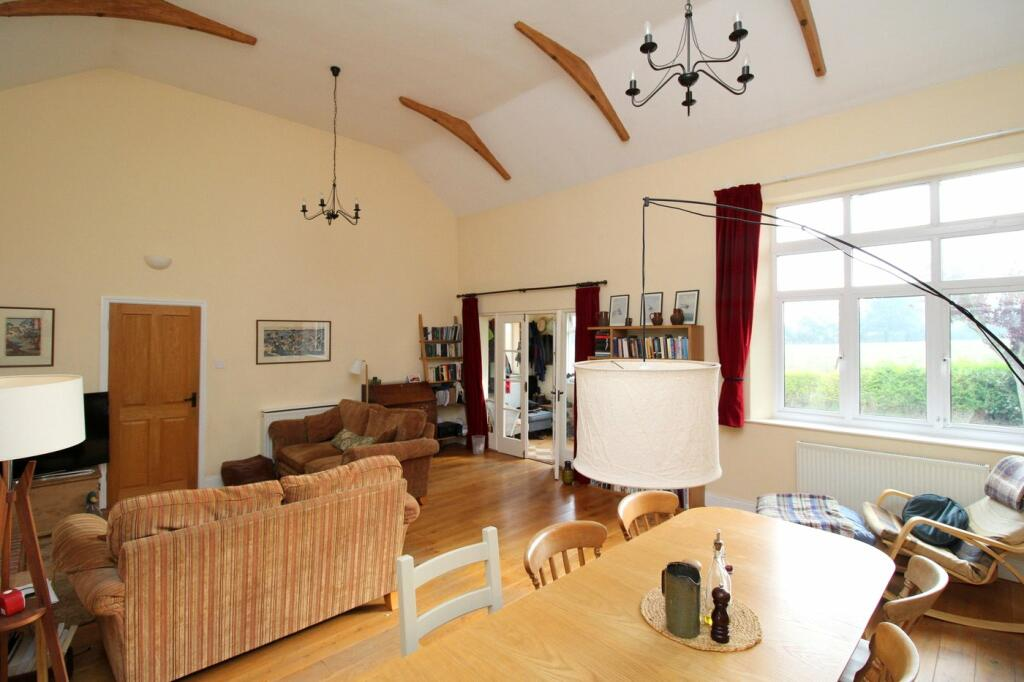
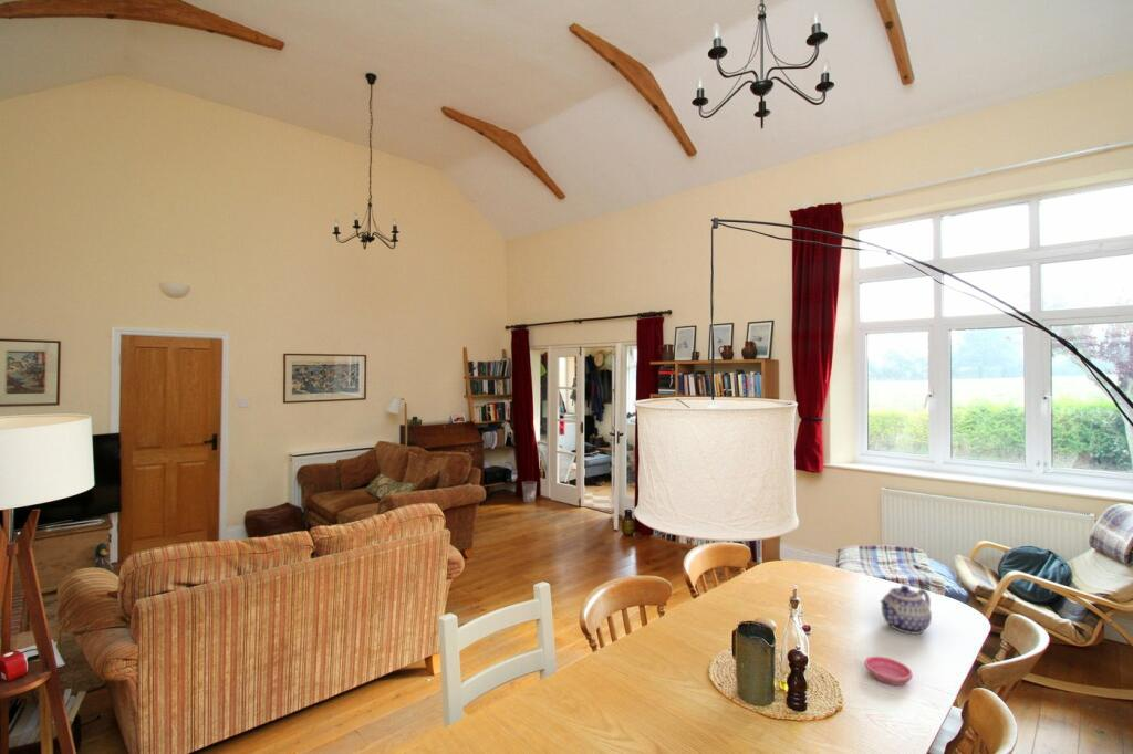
+ saucer [863,656,914,687]
+ teapot [880,585,933,636]
